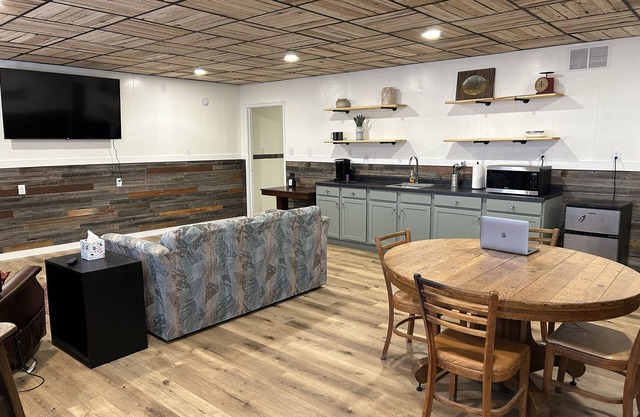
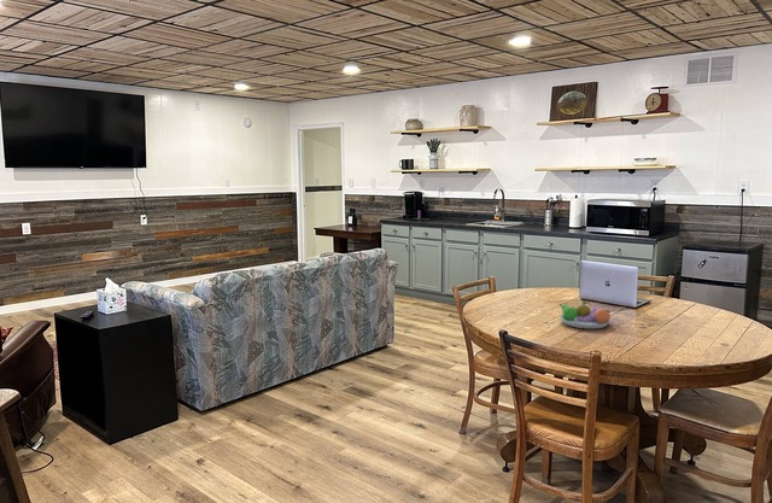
+ fruit bowl [558,299,613,329]
